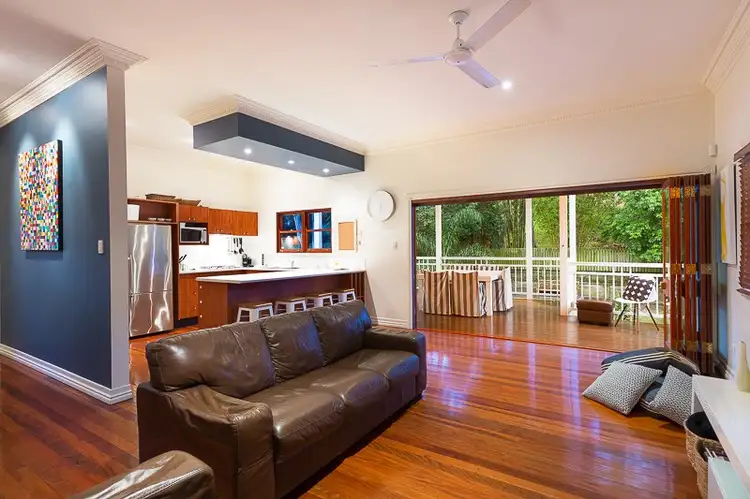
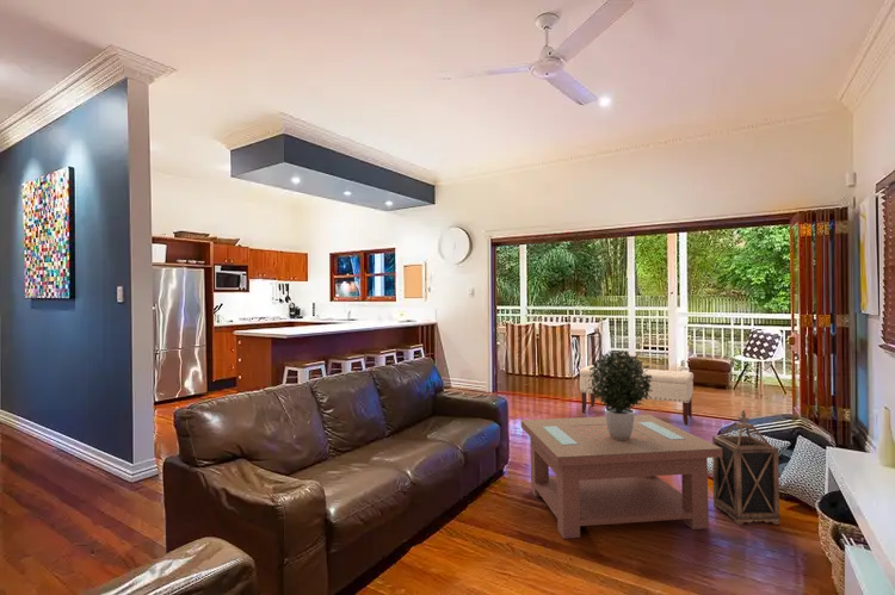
+ bench [579,364,695,427]
+ lantern [711,409,780,526]
+ coffee table [520,414,723,540]
+ potted plant [587,349,653,440]
